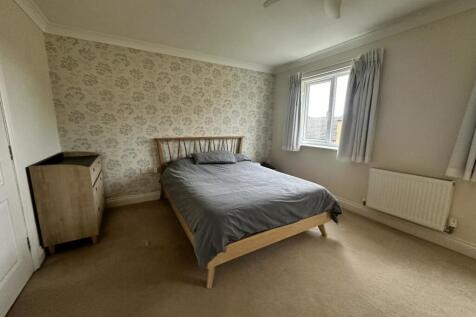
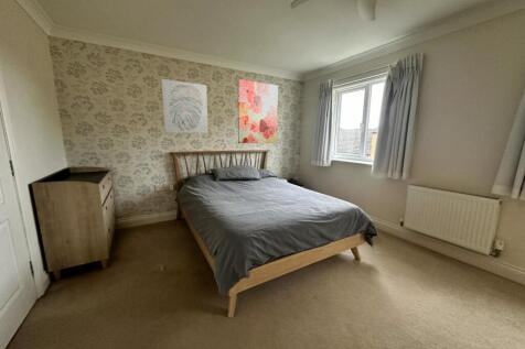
+ wall art [160,78,208,134]
+ wall art [237,78,279,144]
